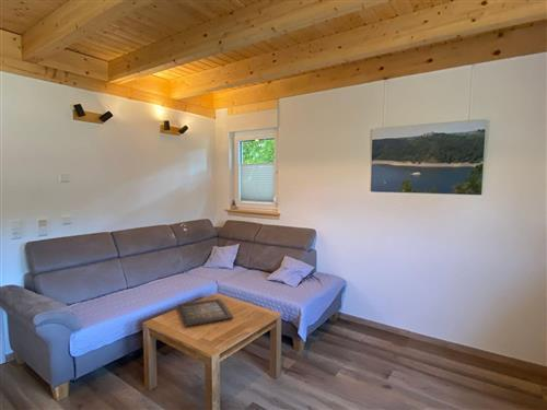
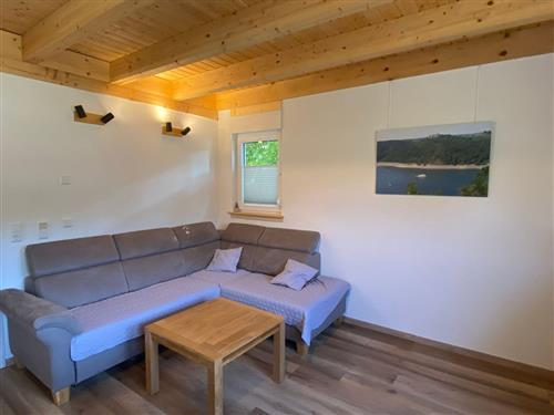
- icon panel [176,297,234,328]
